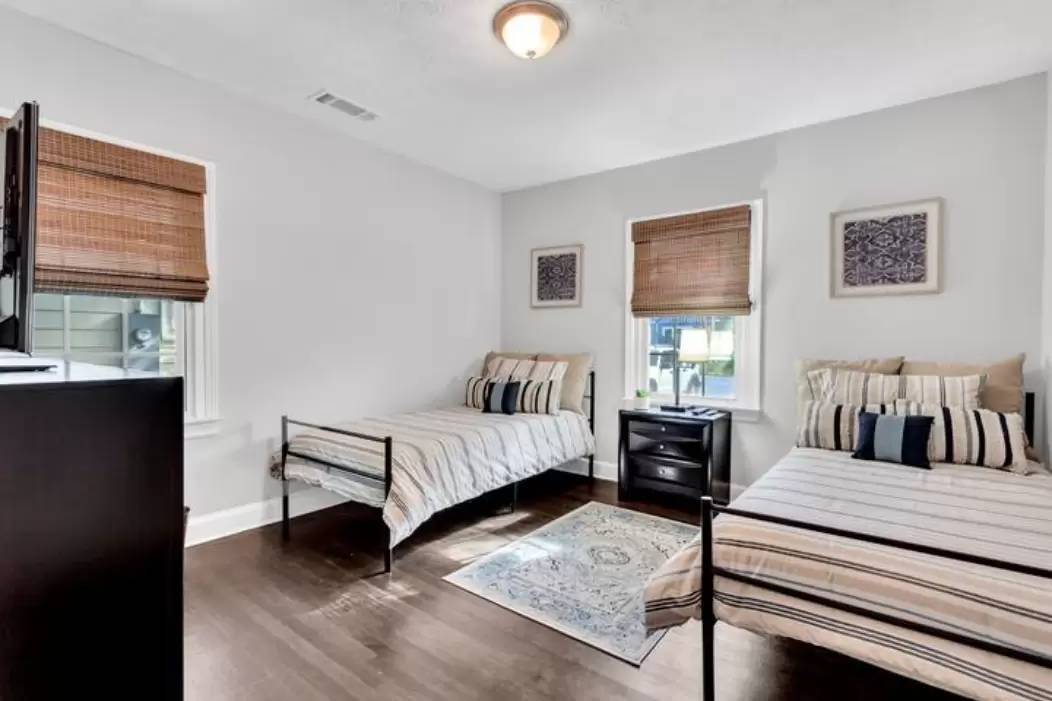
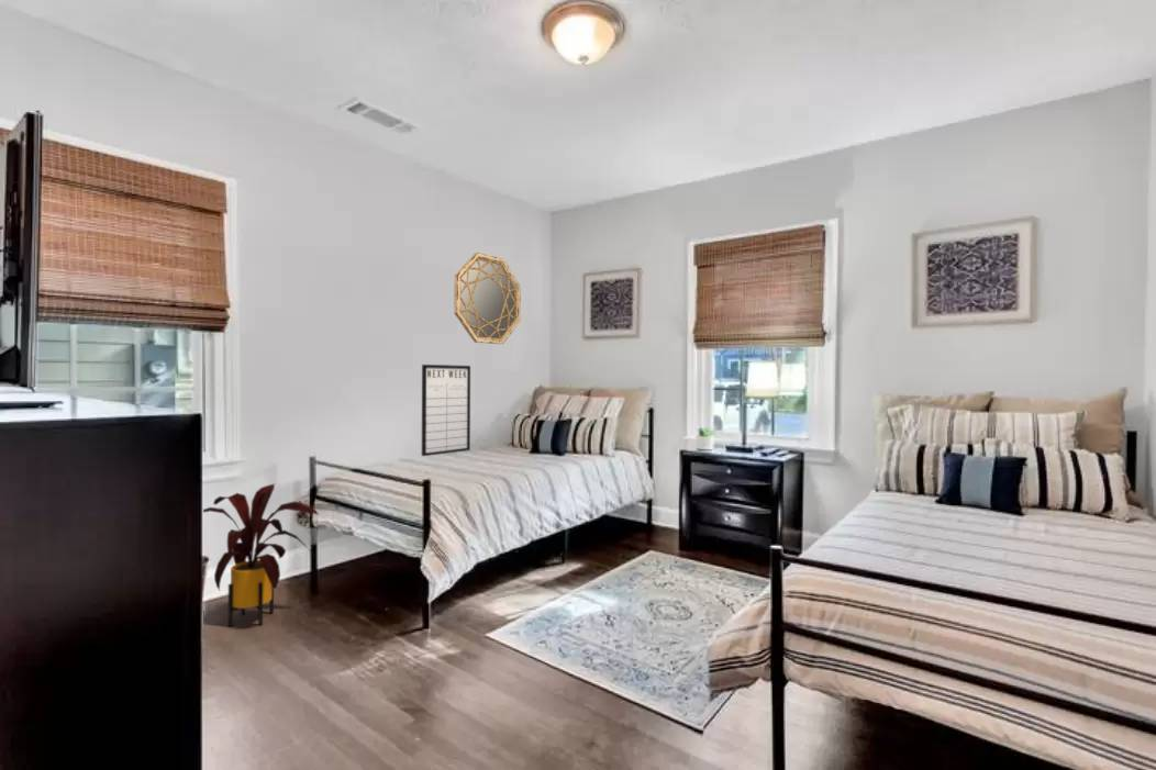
+ home mirror [453,252,522,345]
+ house plant [202,483,320,627]
+ writing board [421,364,471,457]
